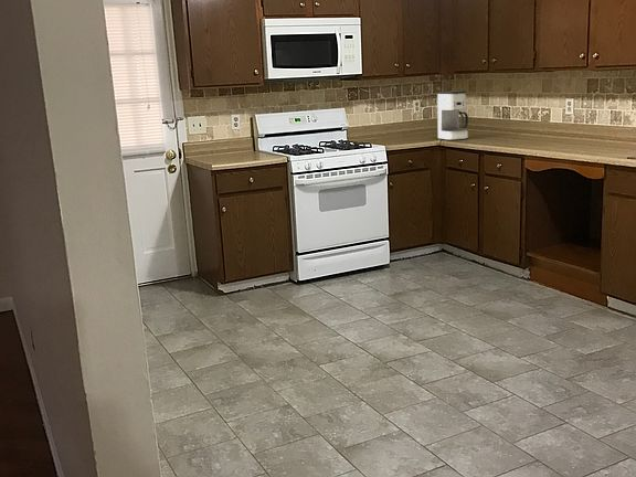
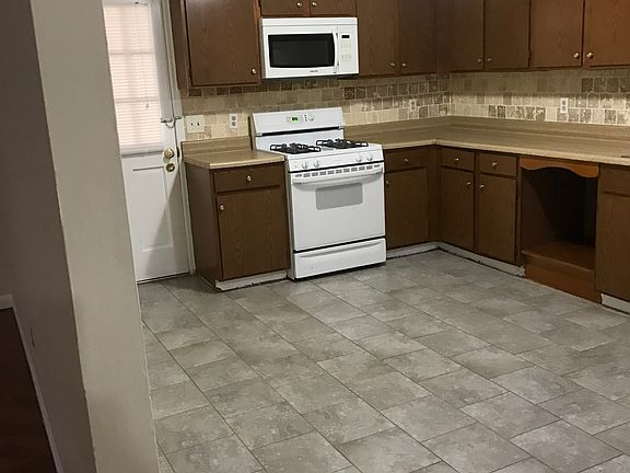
- coffee maker [436,89,469,141]
